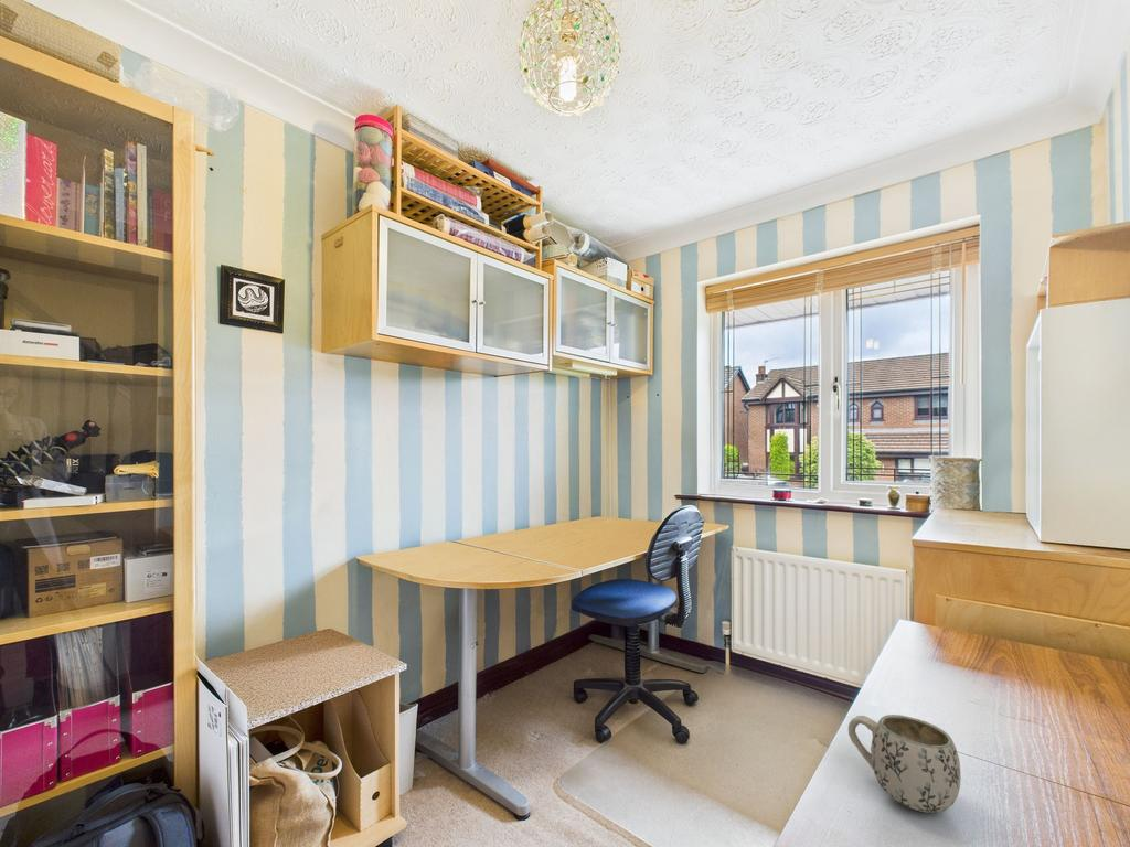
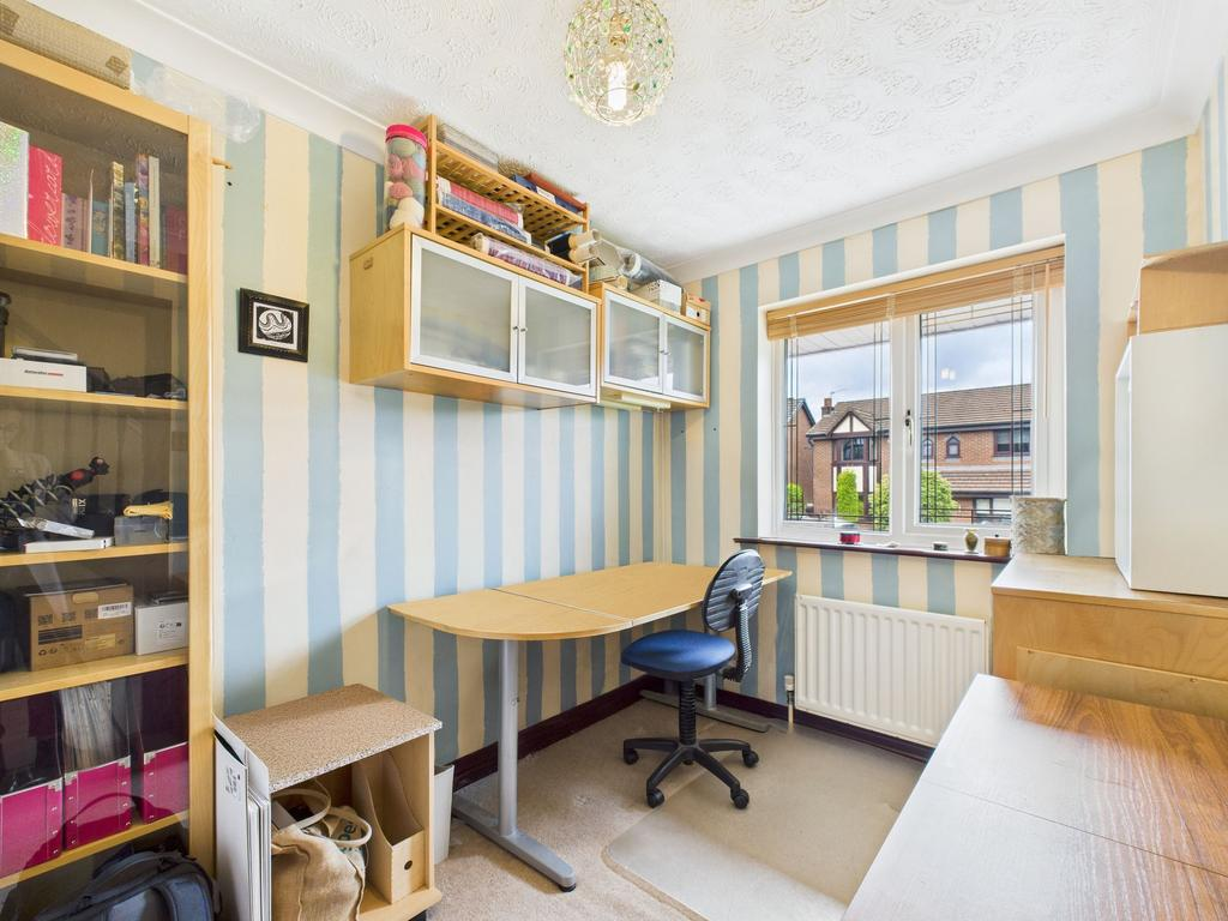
- mug [848,714,962,814]
